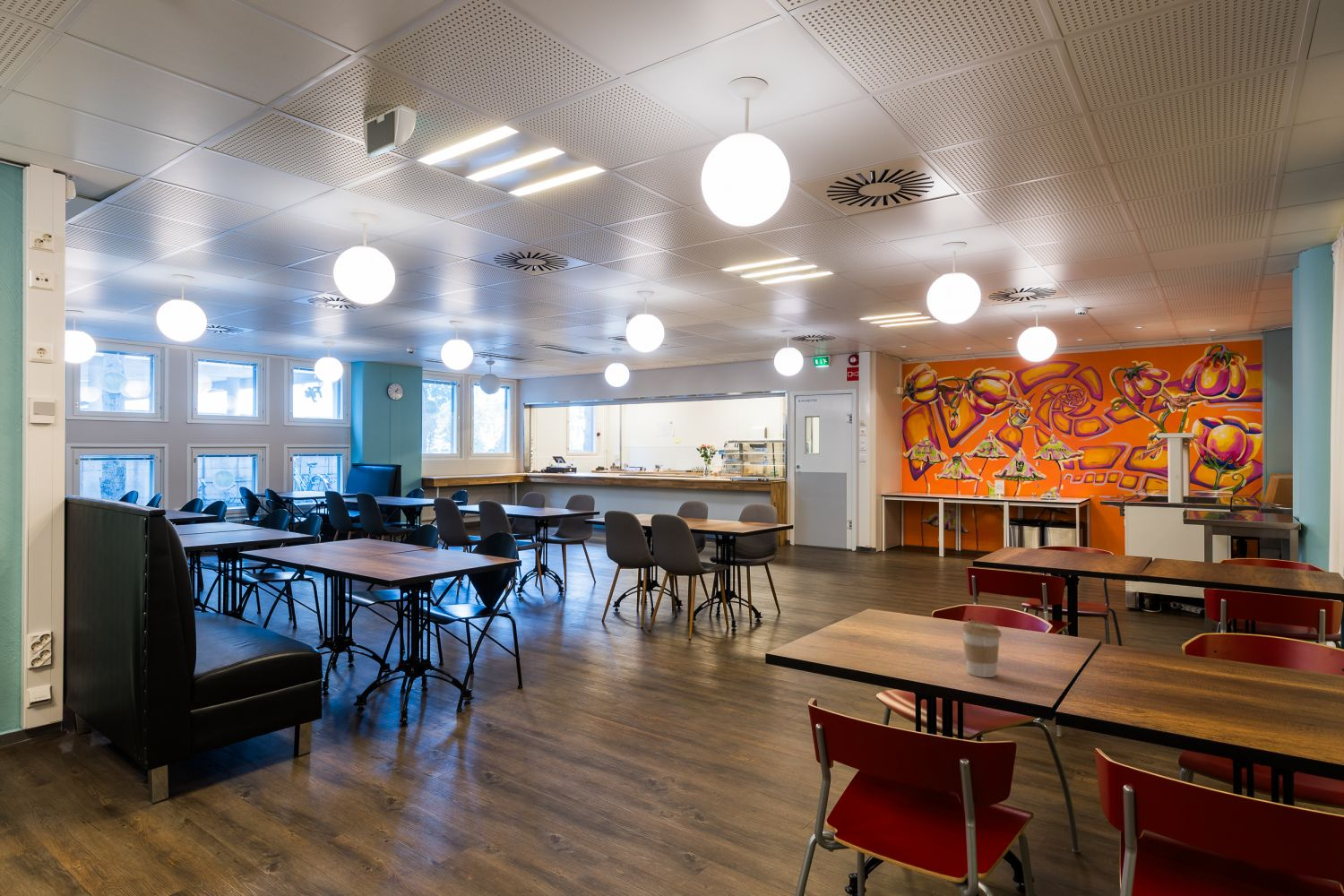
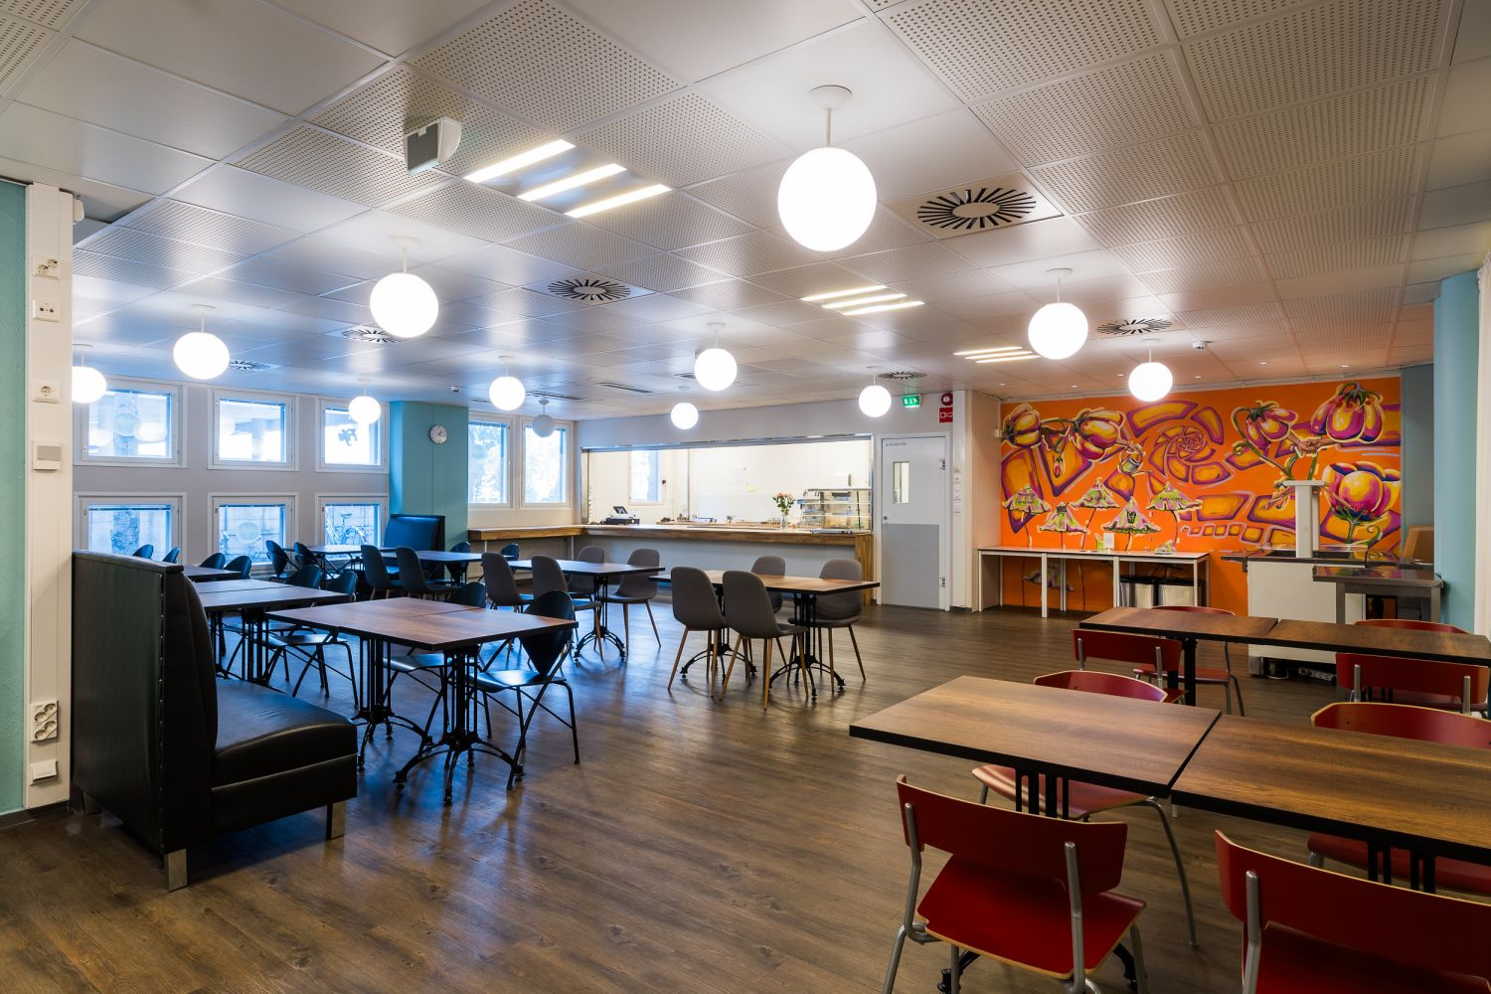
- coffee cup [961,620,1003,678]
